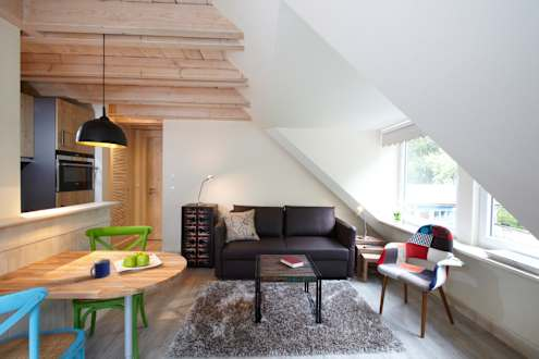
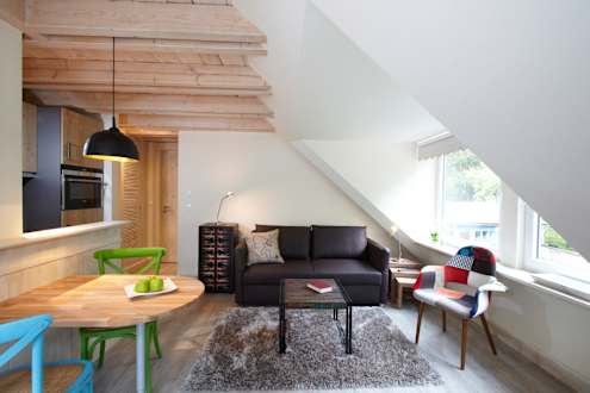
- mug [89,258,111,278]
